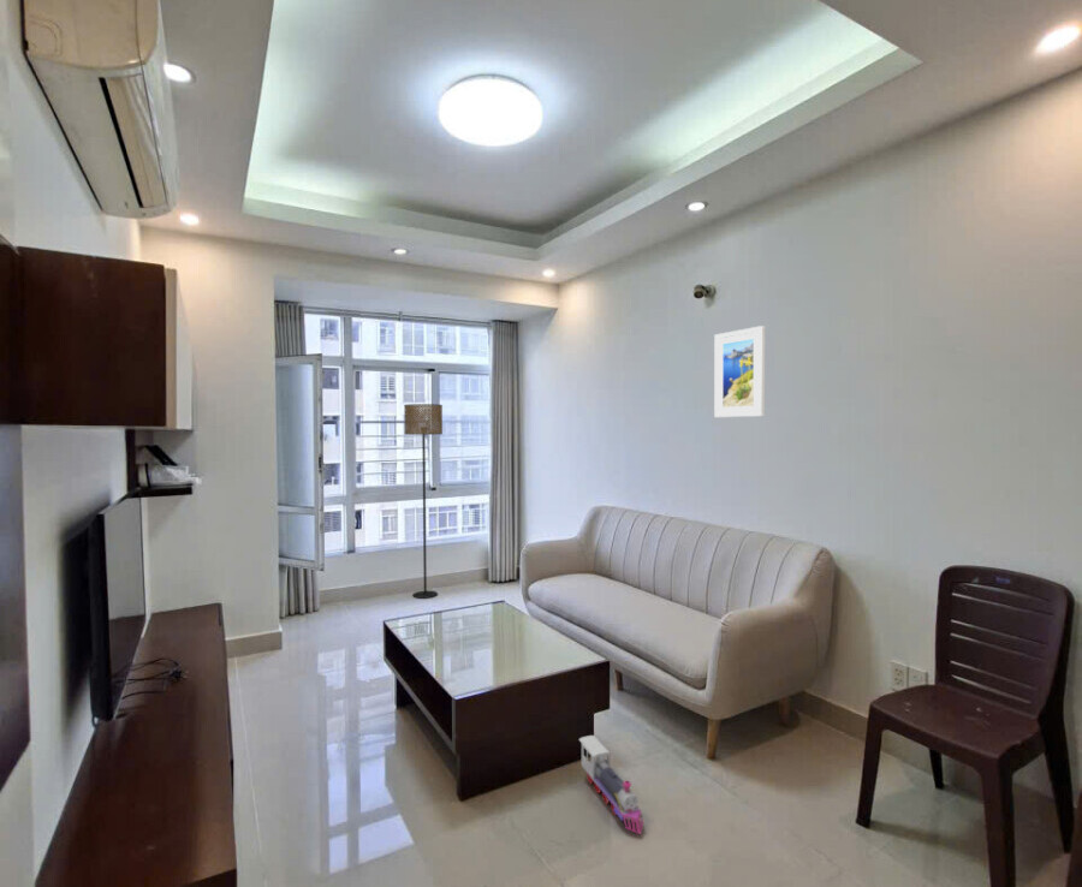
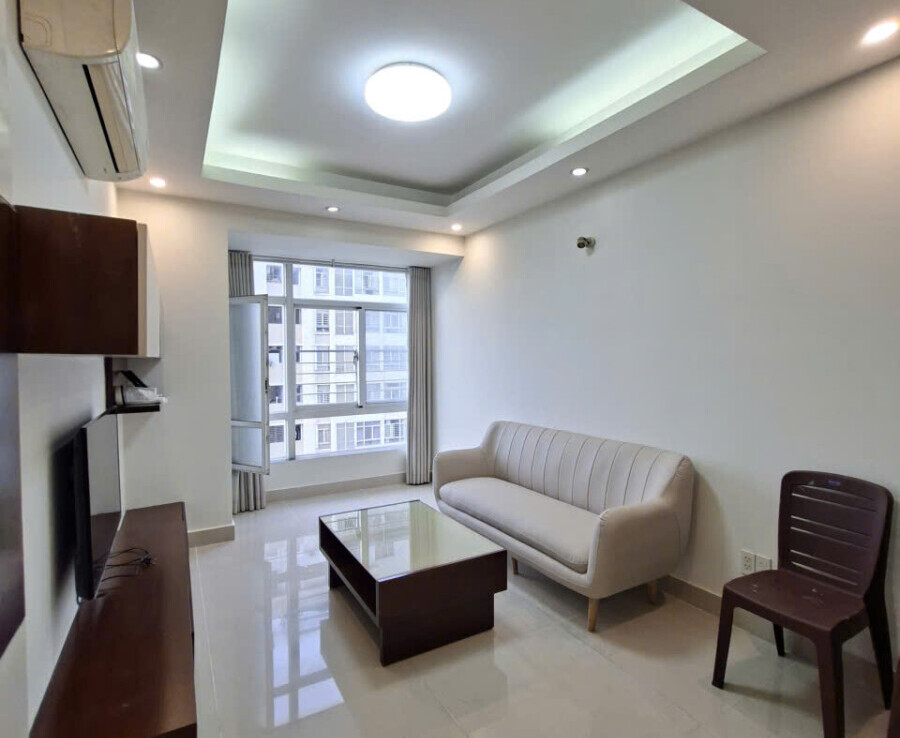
- floor lamp [403,403,444,600]
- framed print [713,325,766,419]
- toy train [578,734,644,835]
